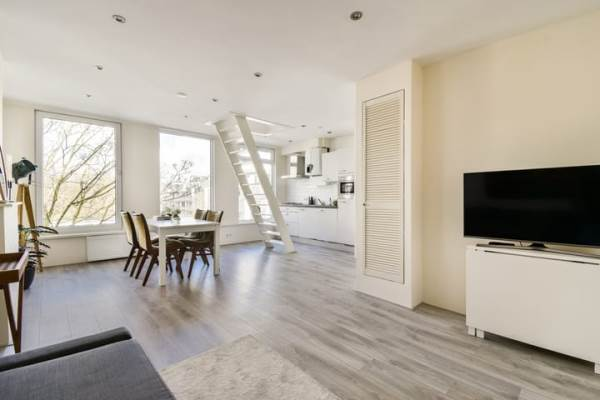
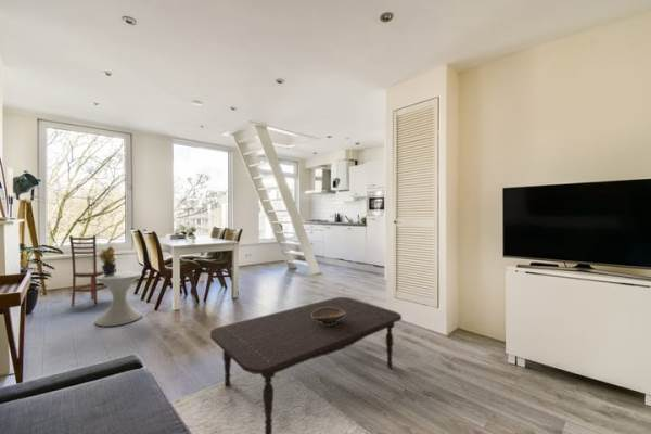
+ potted plant [98,245,119,276]
+ coffee table [209,296,403,434]
+ side table [94,270,143,328]
+ dining chair [68,234,117,307]
+ decorative bowl [311,307,345,324]
